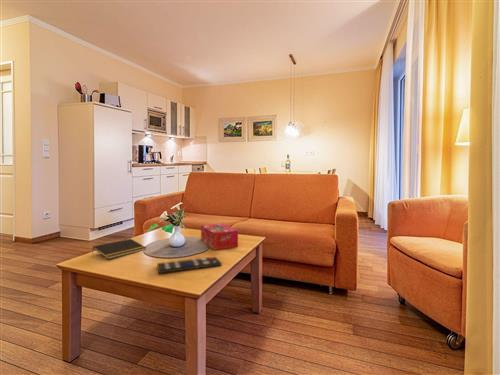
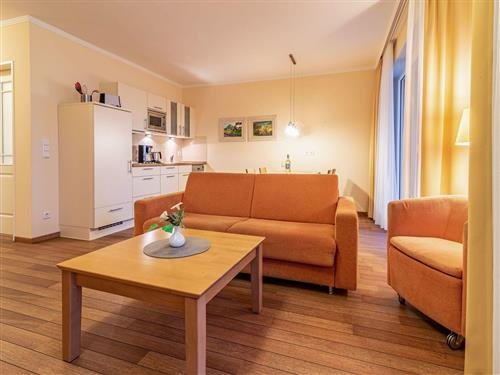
- notepad [91,238,147,260]
- tissue box [200,223,239,251]
- remote control [156,256,222,274]
